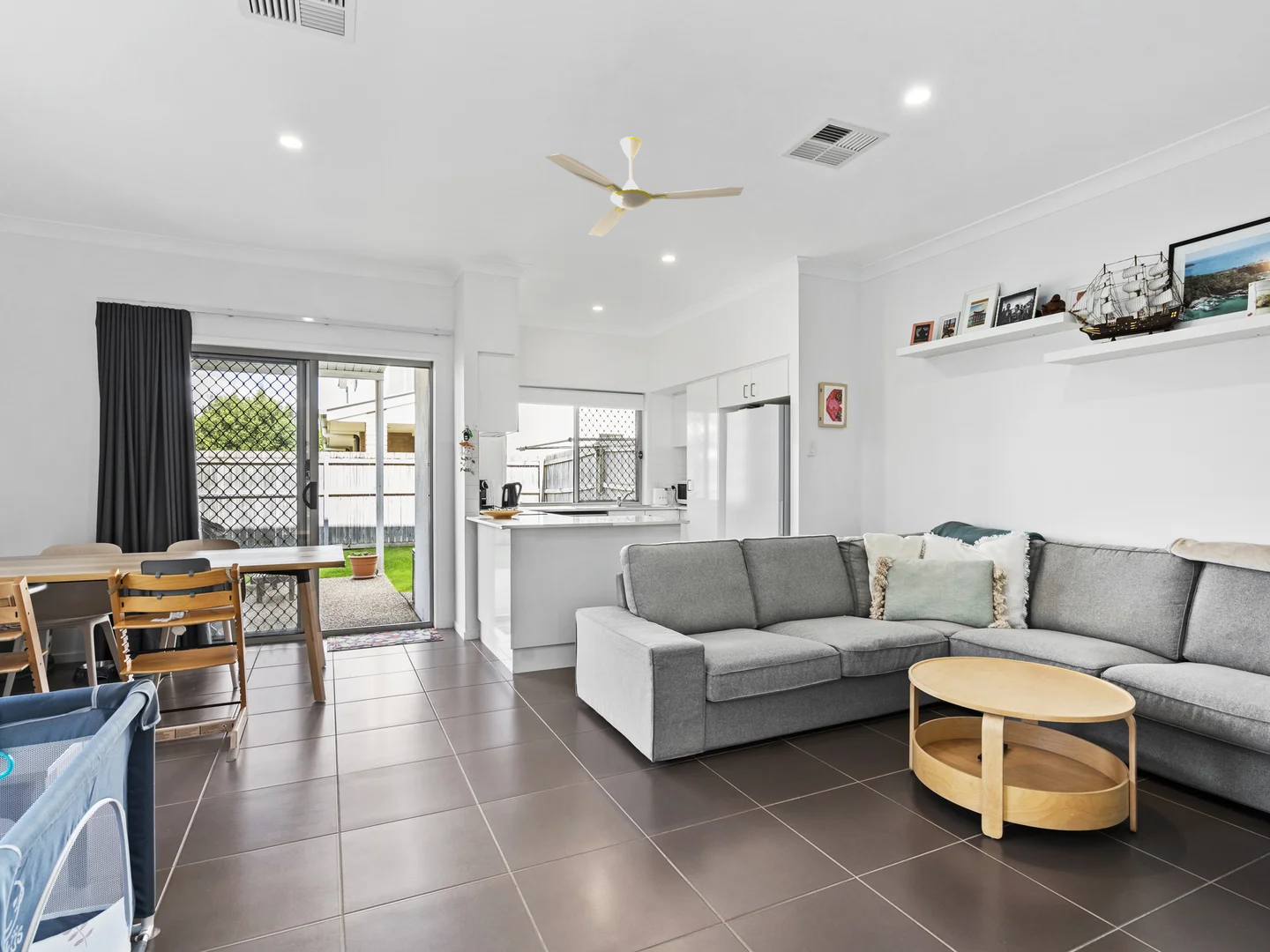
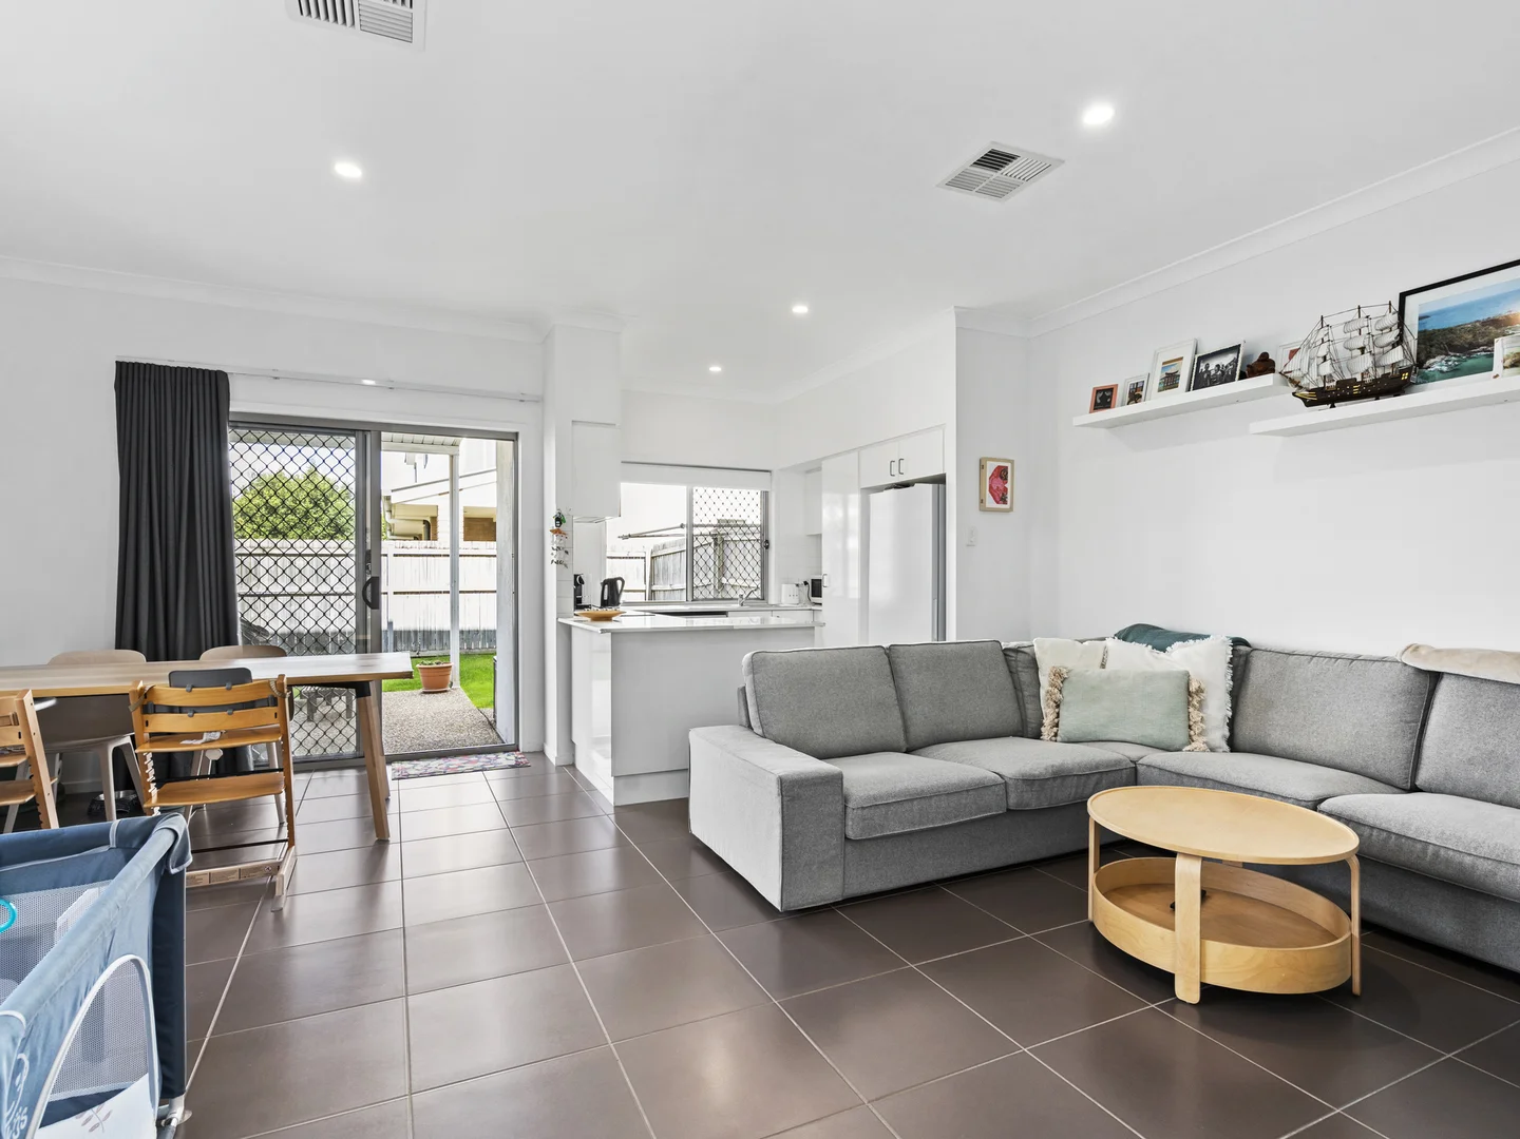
- ceiling fan [545,136,744,237]
